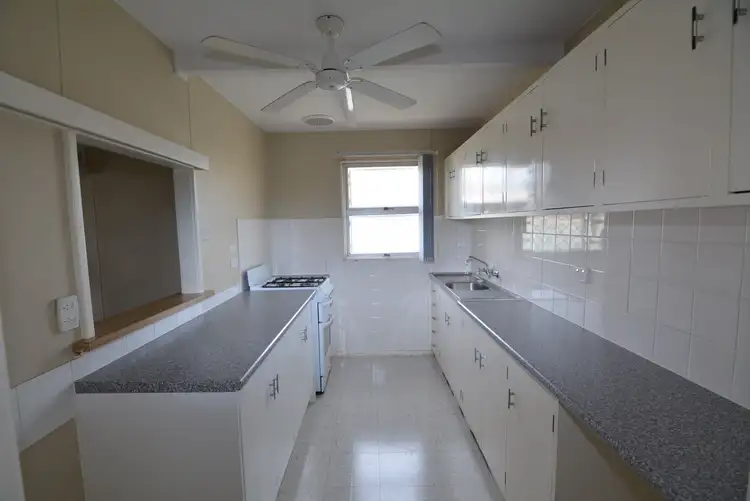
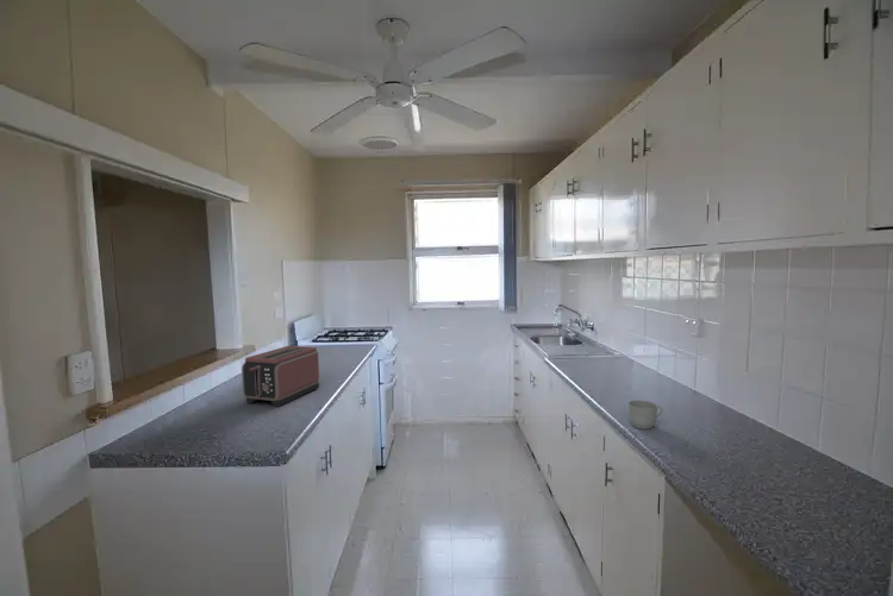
+ mug [627,399,664,431]
+ toaster [241,345,320,407]
